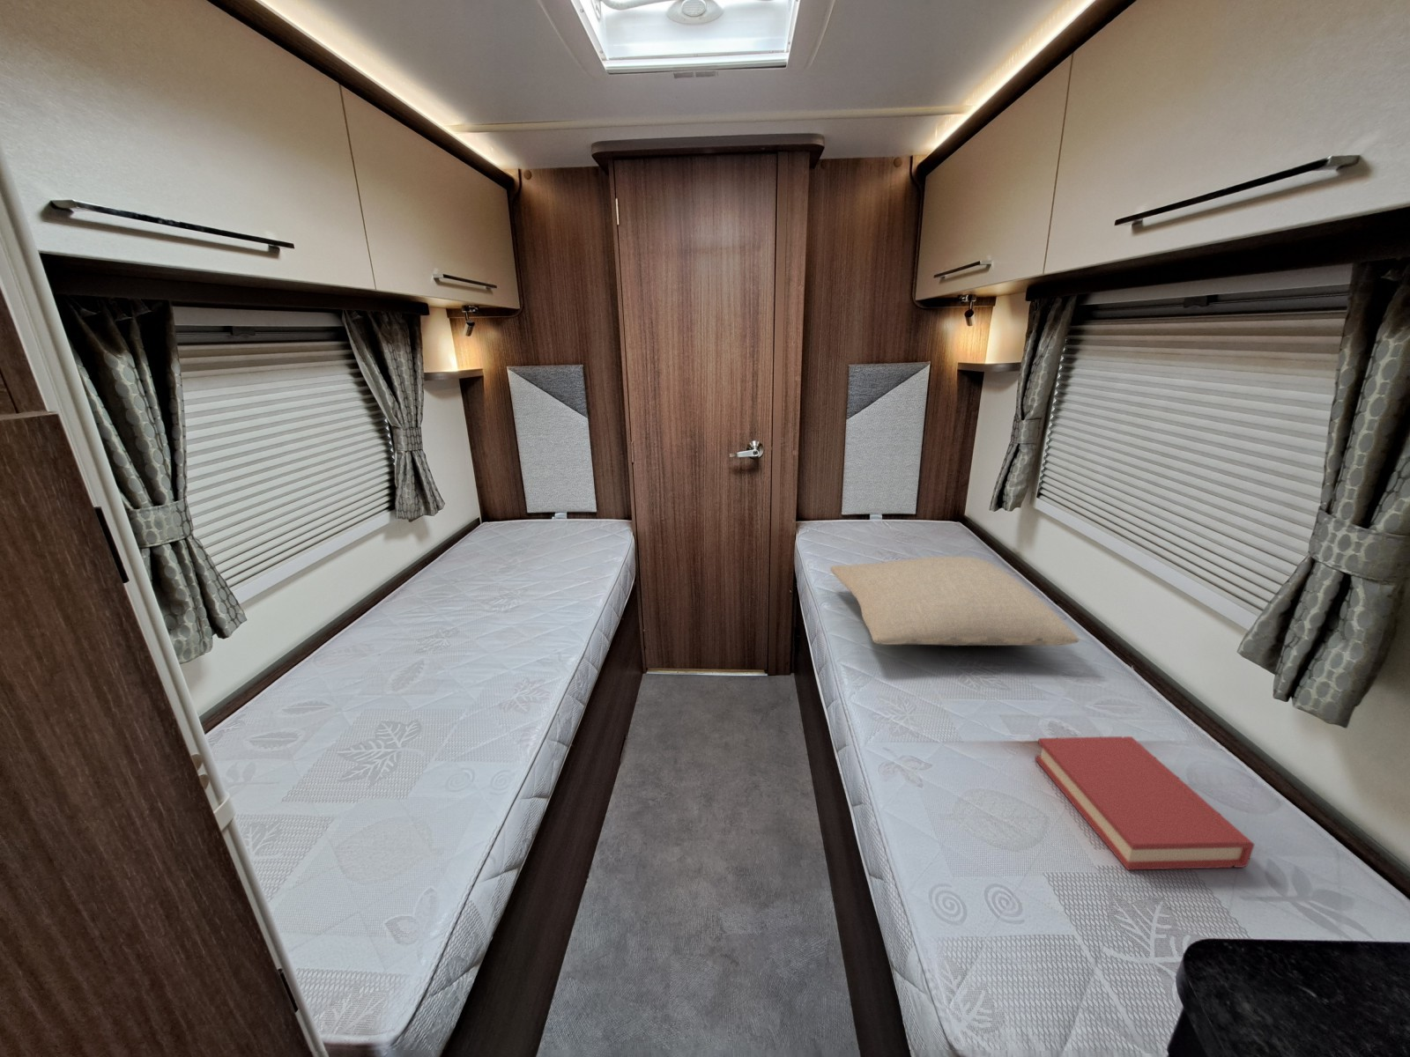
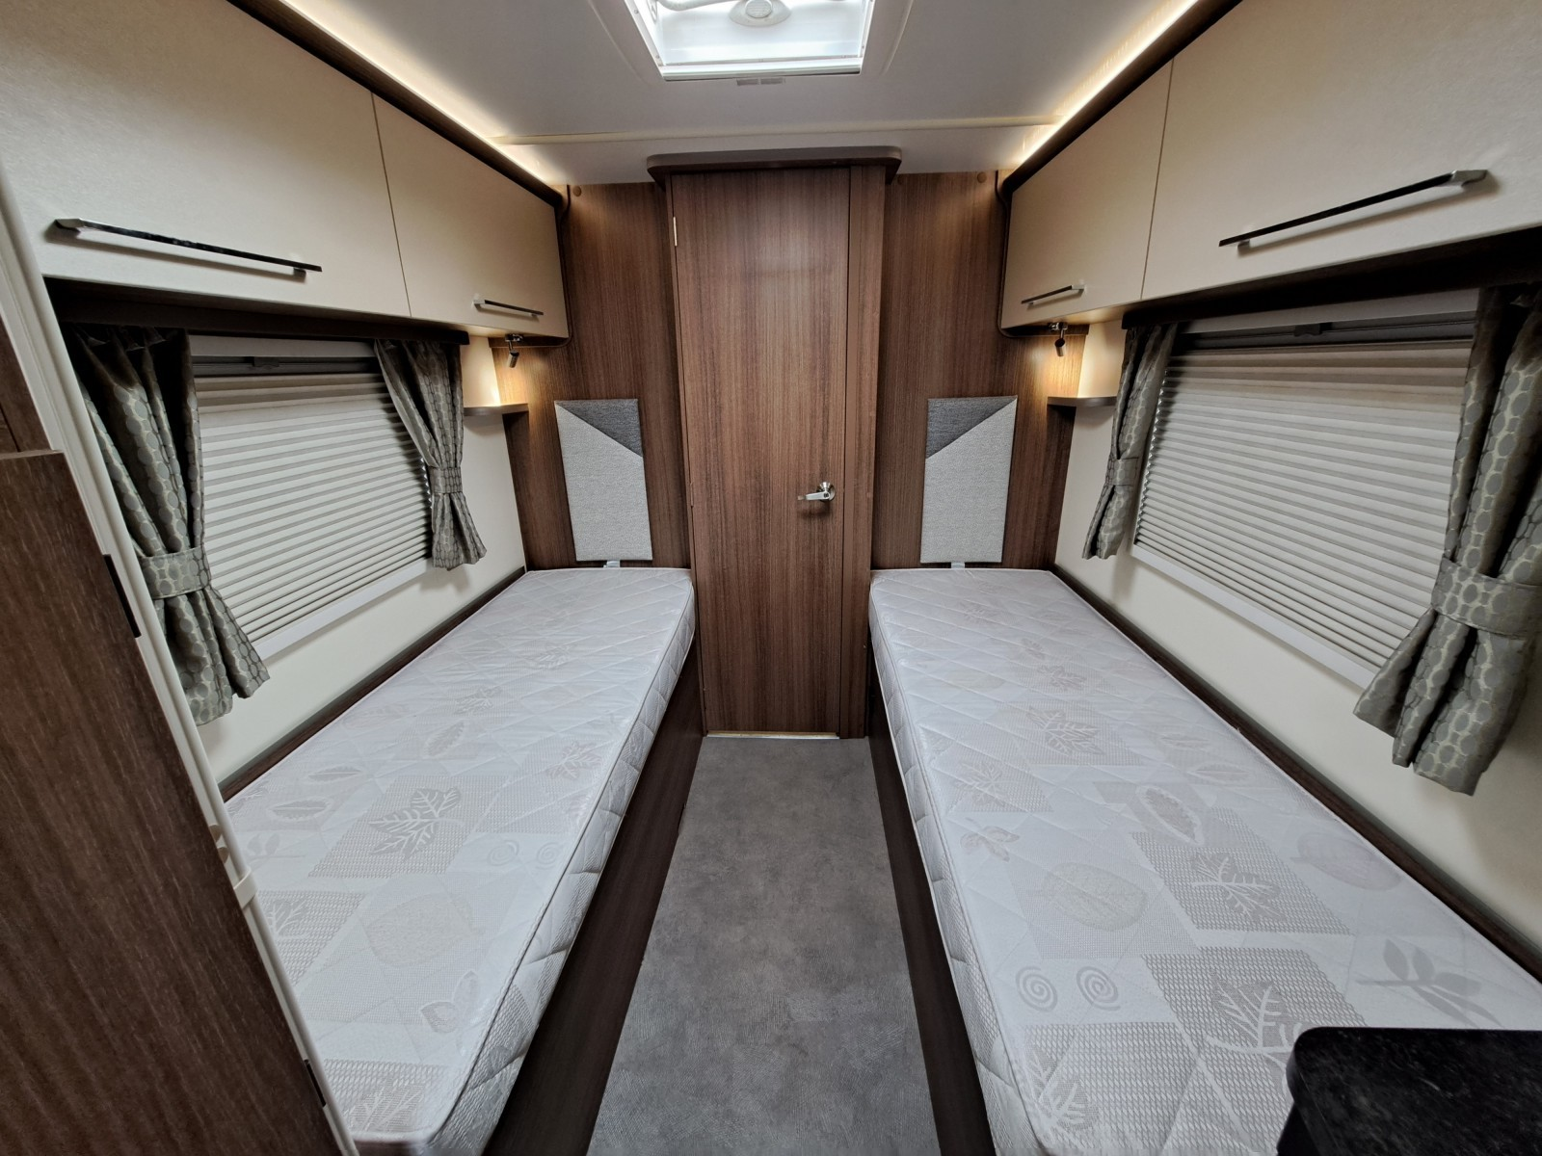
- pillow [829,556,1080,646]
- hardback book [1035,735,1255,872]
